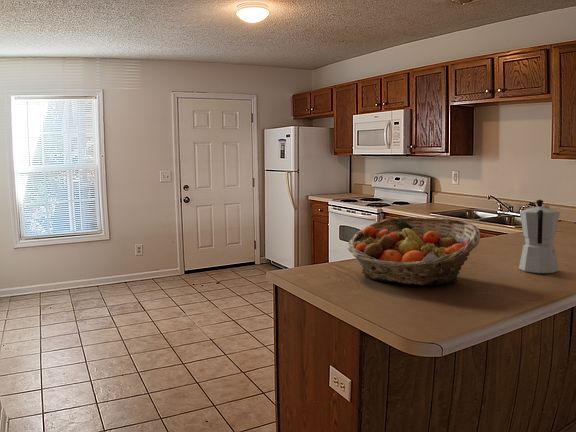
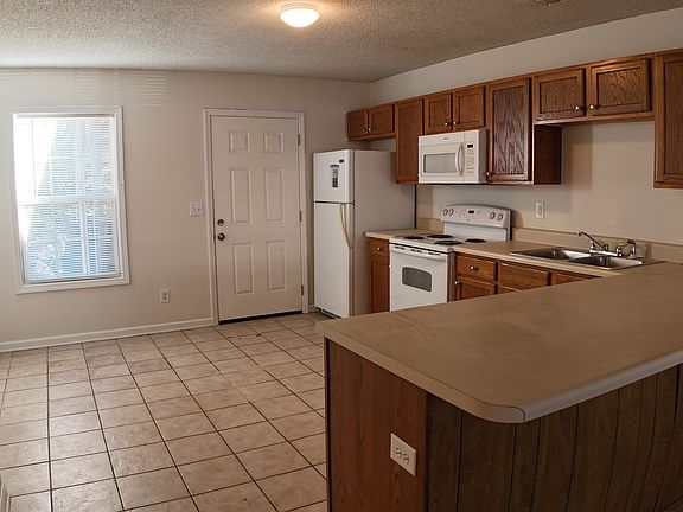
- fruit basket [347,216,481,286]
- moka pot [518,199,561,274]
